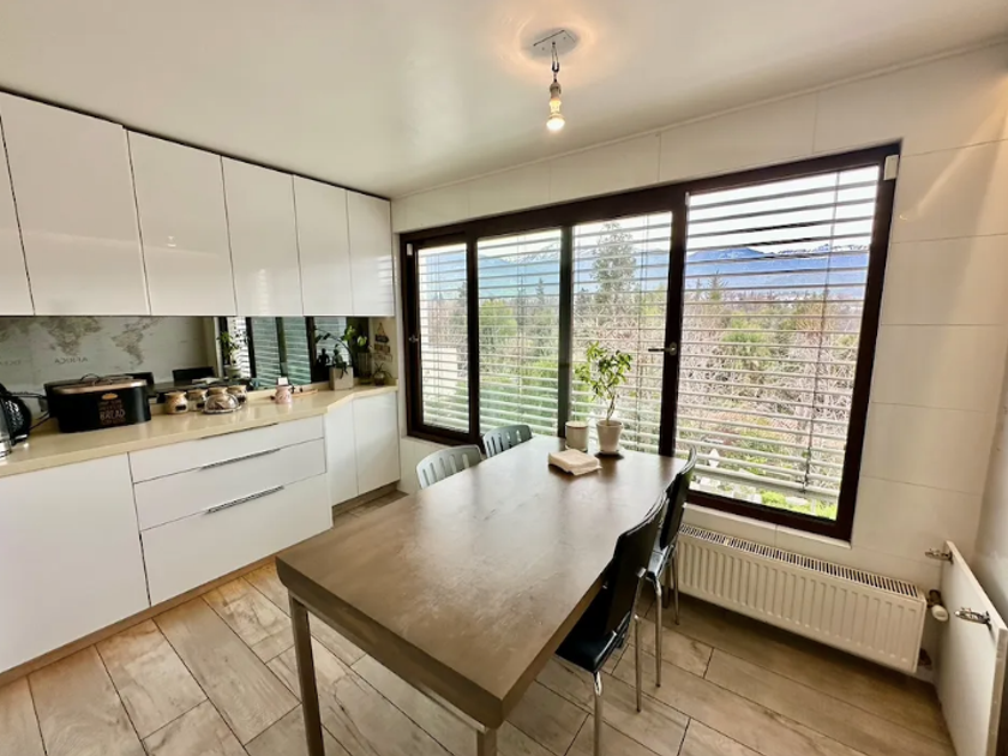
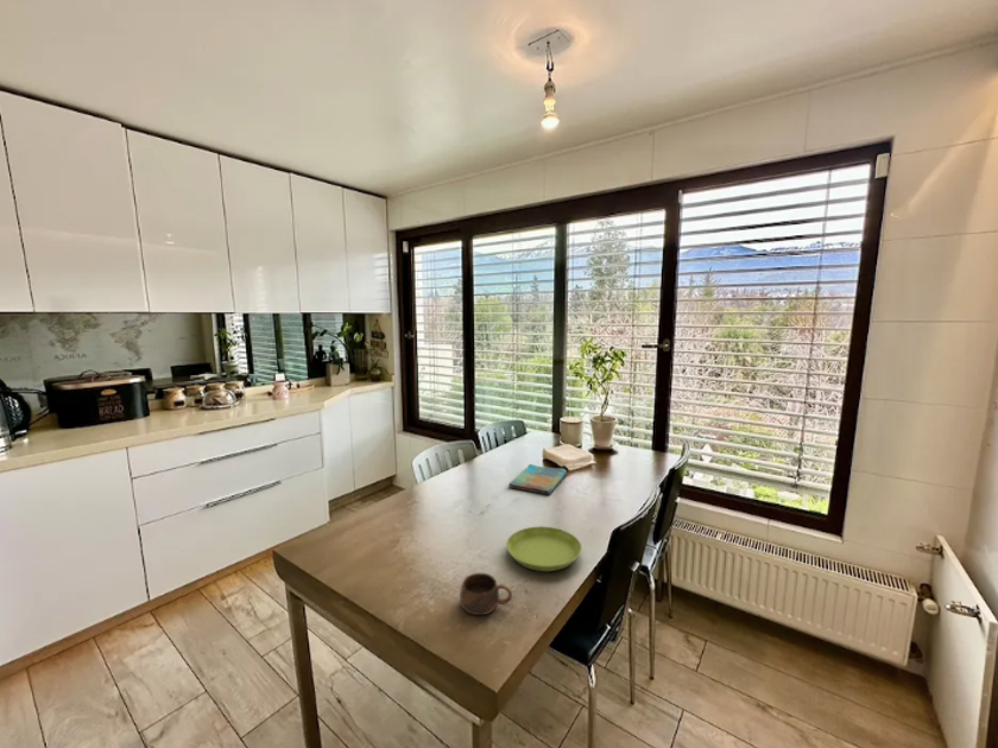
+ cup [459,572,513,616]
+ dish towel [507,463,568,496]
+ saucer [505,525,583,572]
